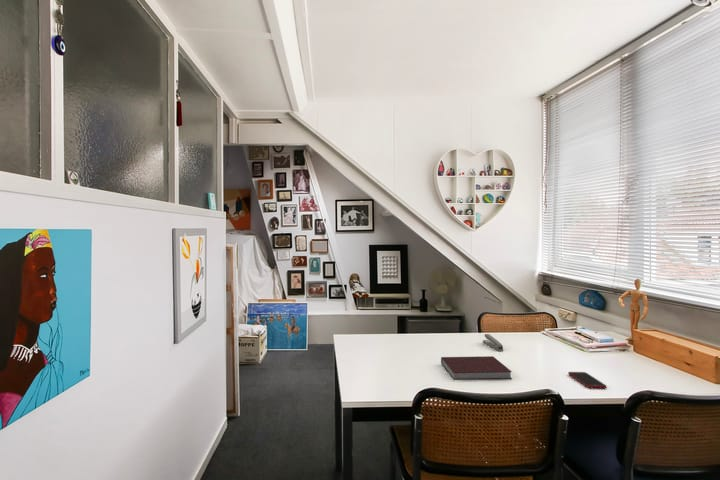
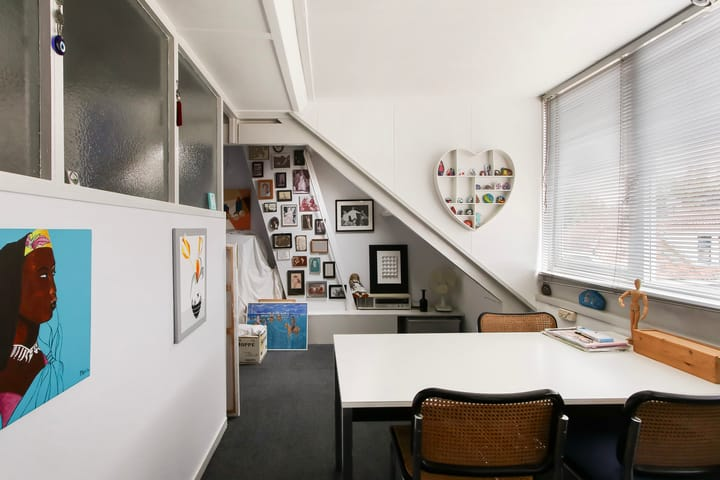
- notebook [440,355,513,381]
- stapler [482,333,504,352]
- cell phone [567,371,608,389]
